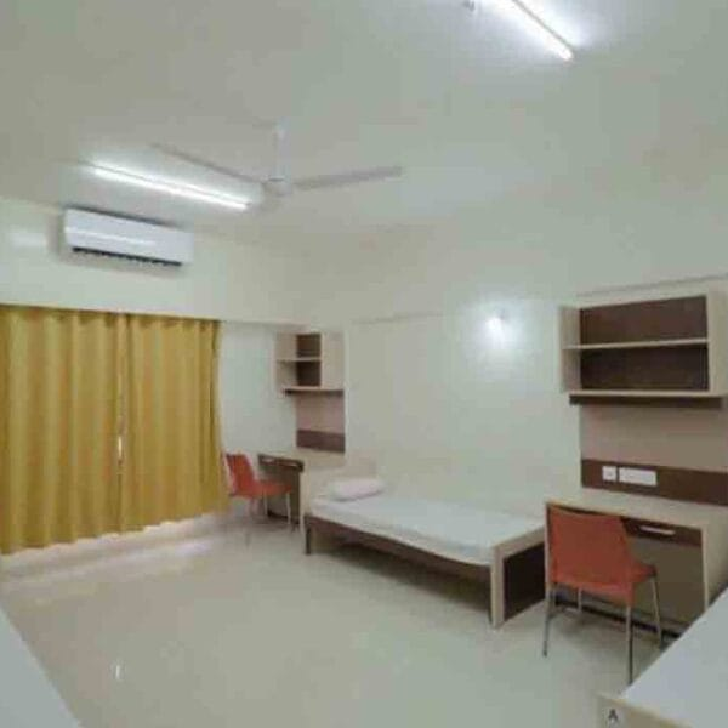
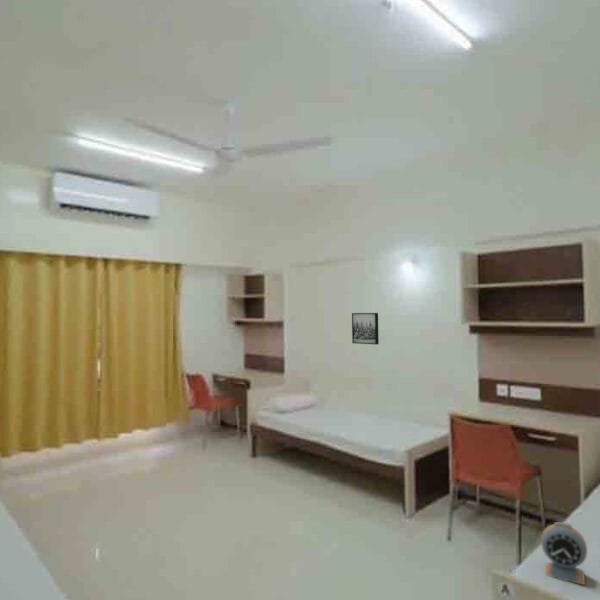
+ alarm clock [540,521,588,586]
+ wall art [351,312,380,345]
